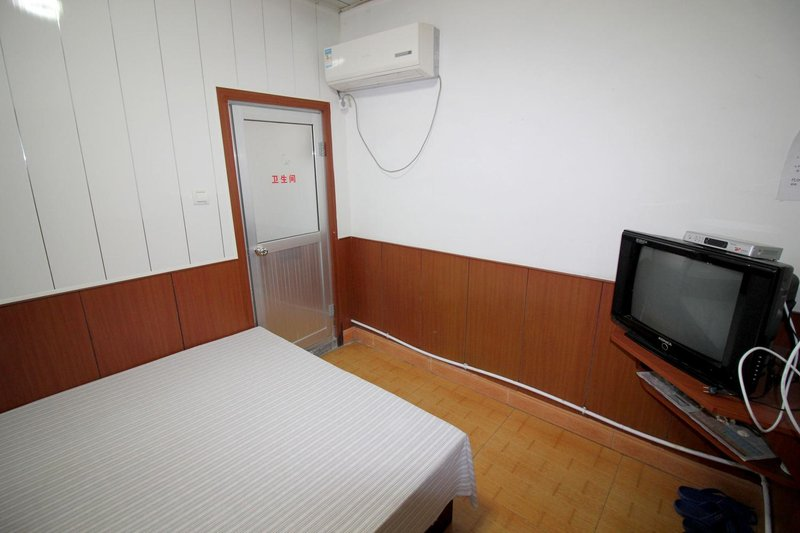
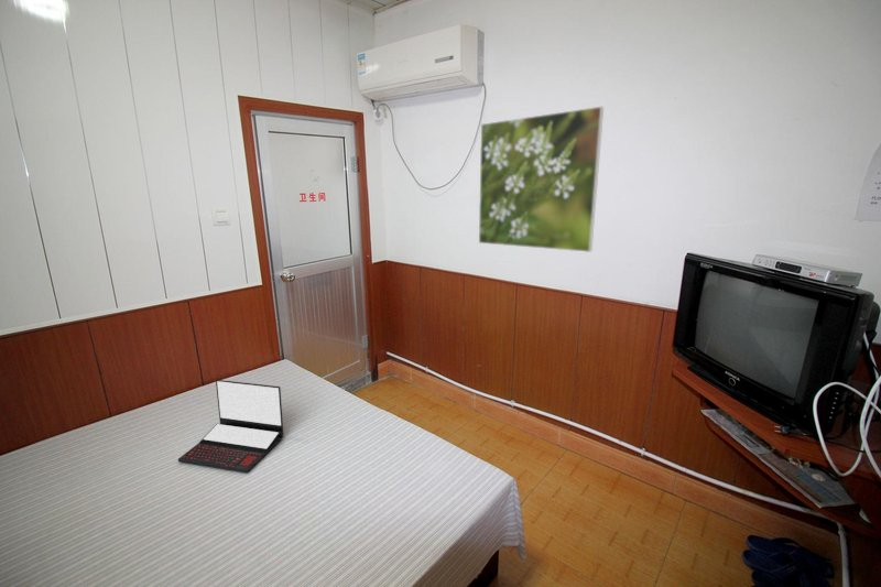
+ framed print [478,106,605,253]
+ laptop [177,379,284,474]
